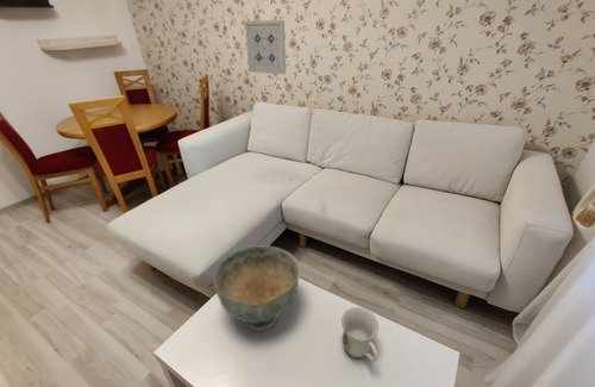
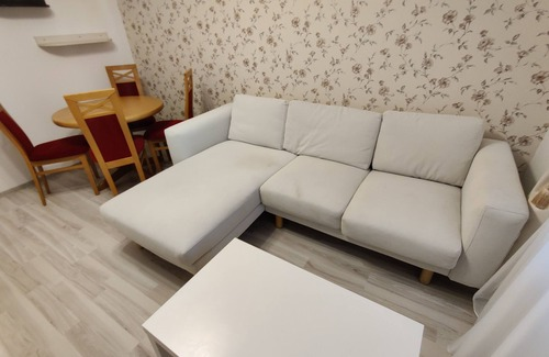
- mug [340,306,380,363]
- decorative bowl [212,245,301,331]
- wall art [244,19,287,76]
